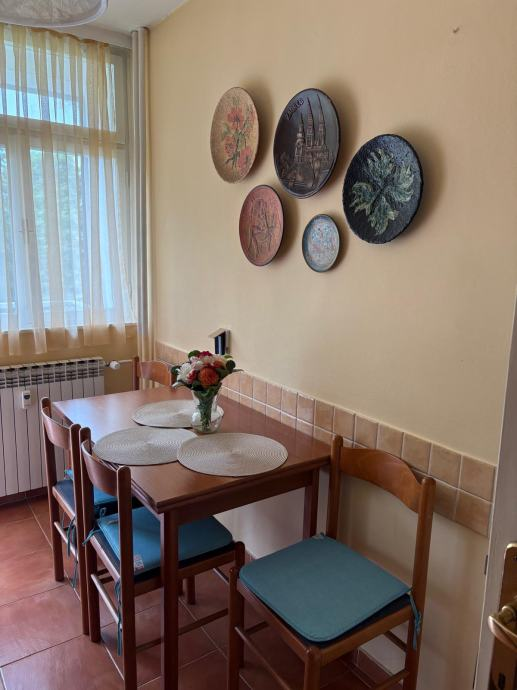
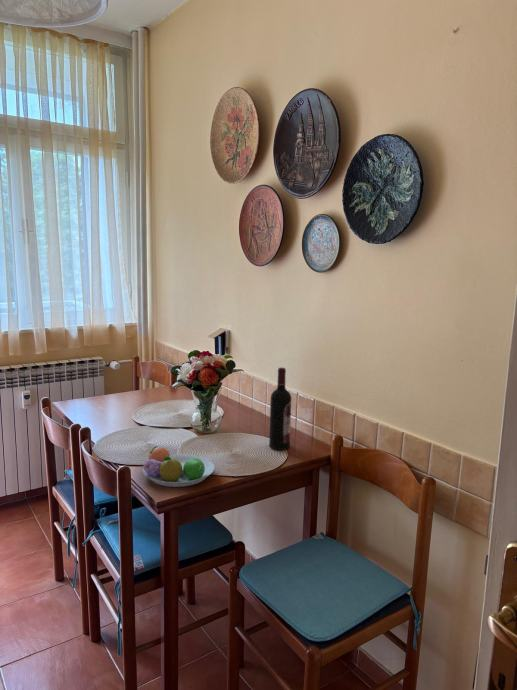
+ fruit bowl [142,445,216,488]
+ wine bottle [268,367,292,451]
